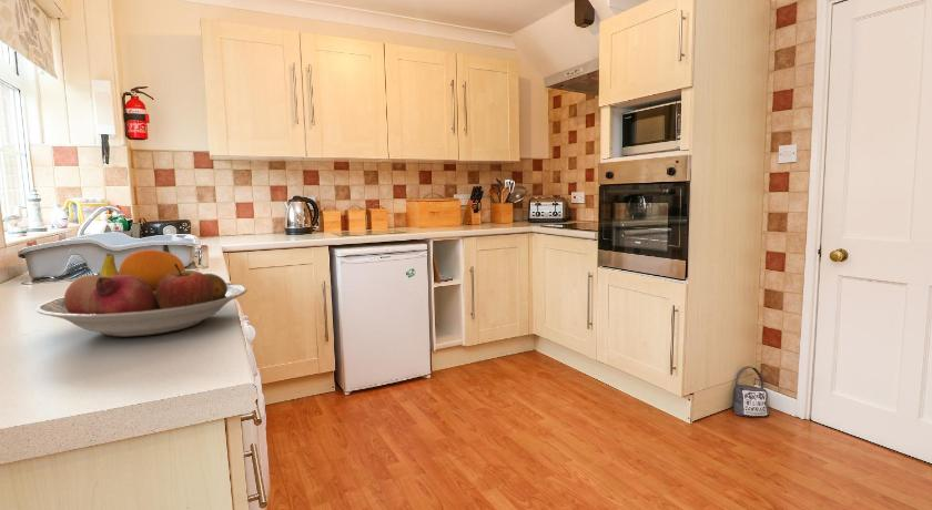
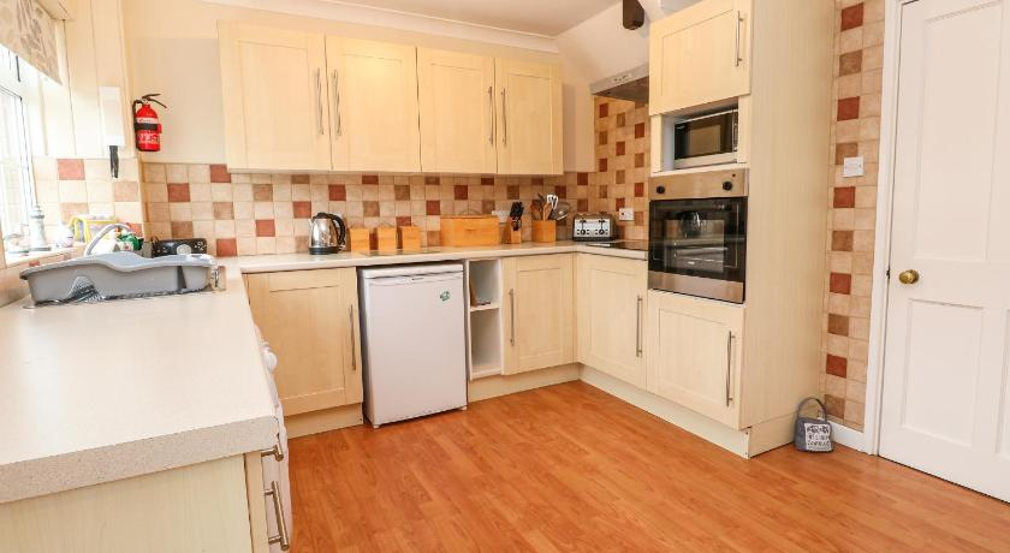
- fruit bowl [36,248,249,337]
